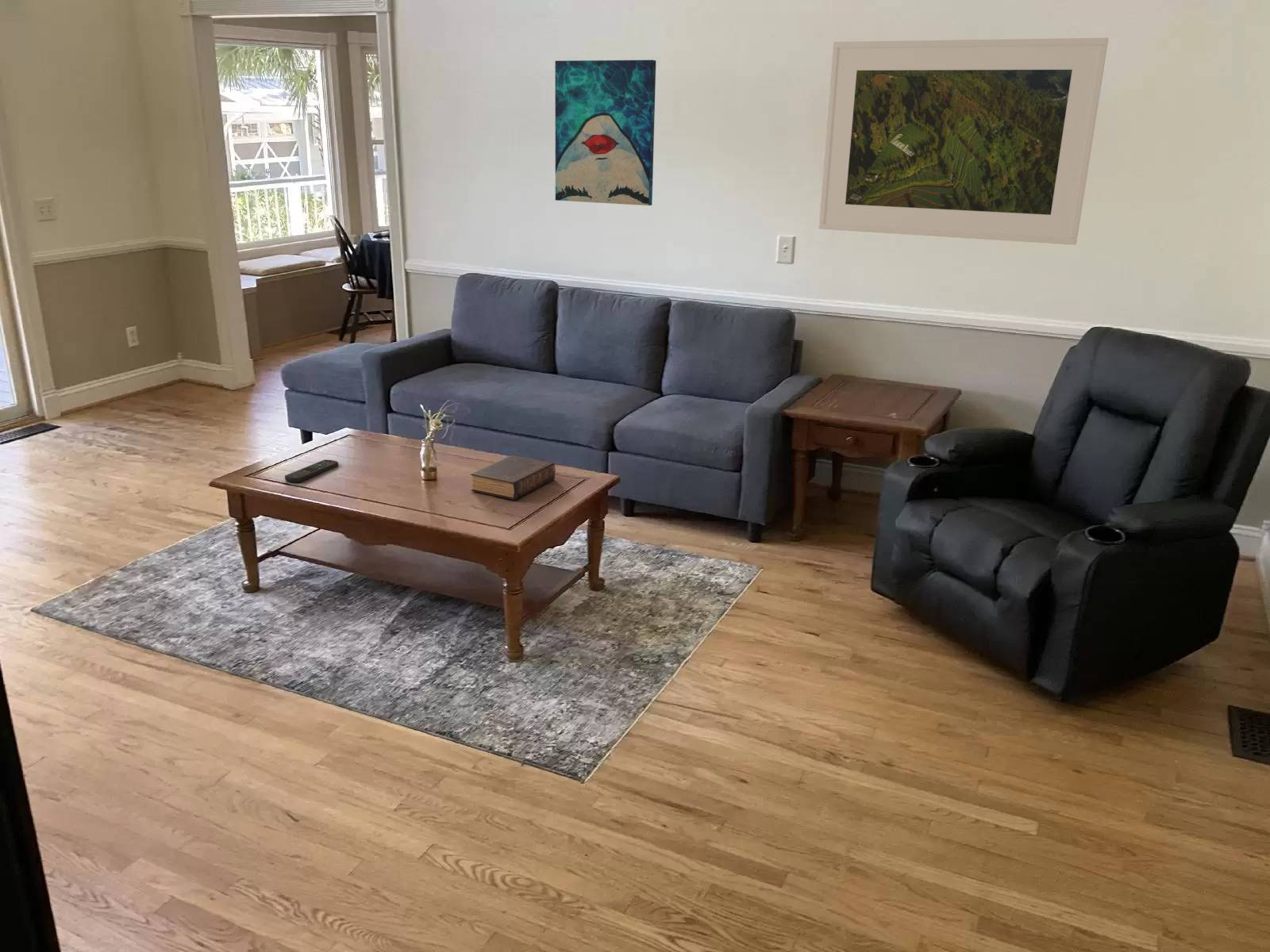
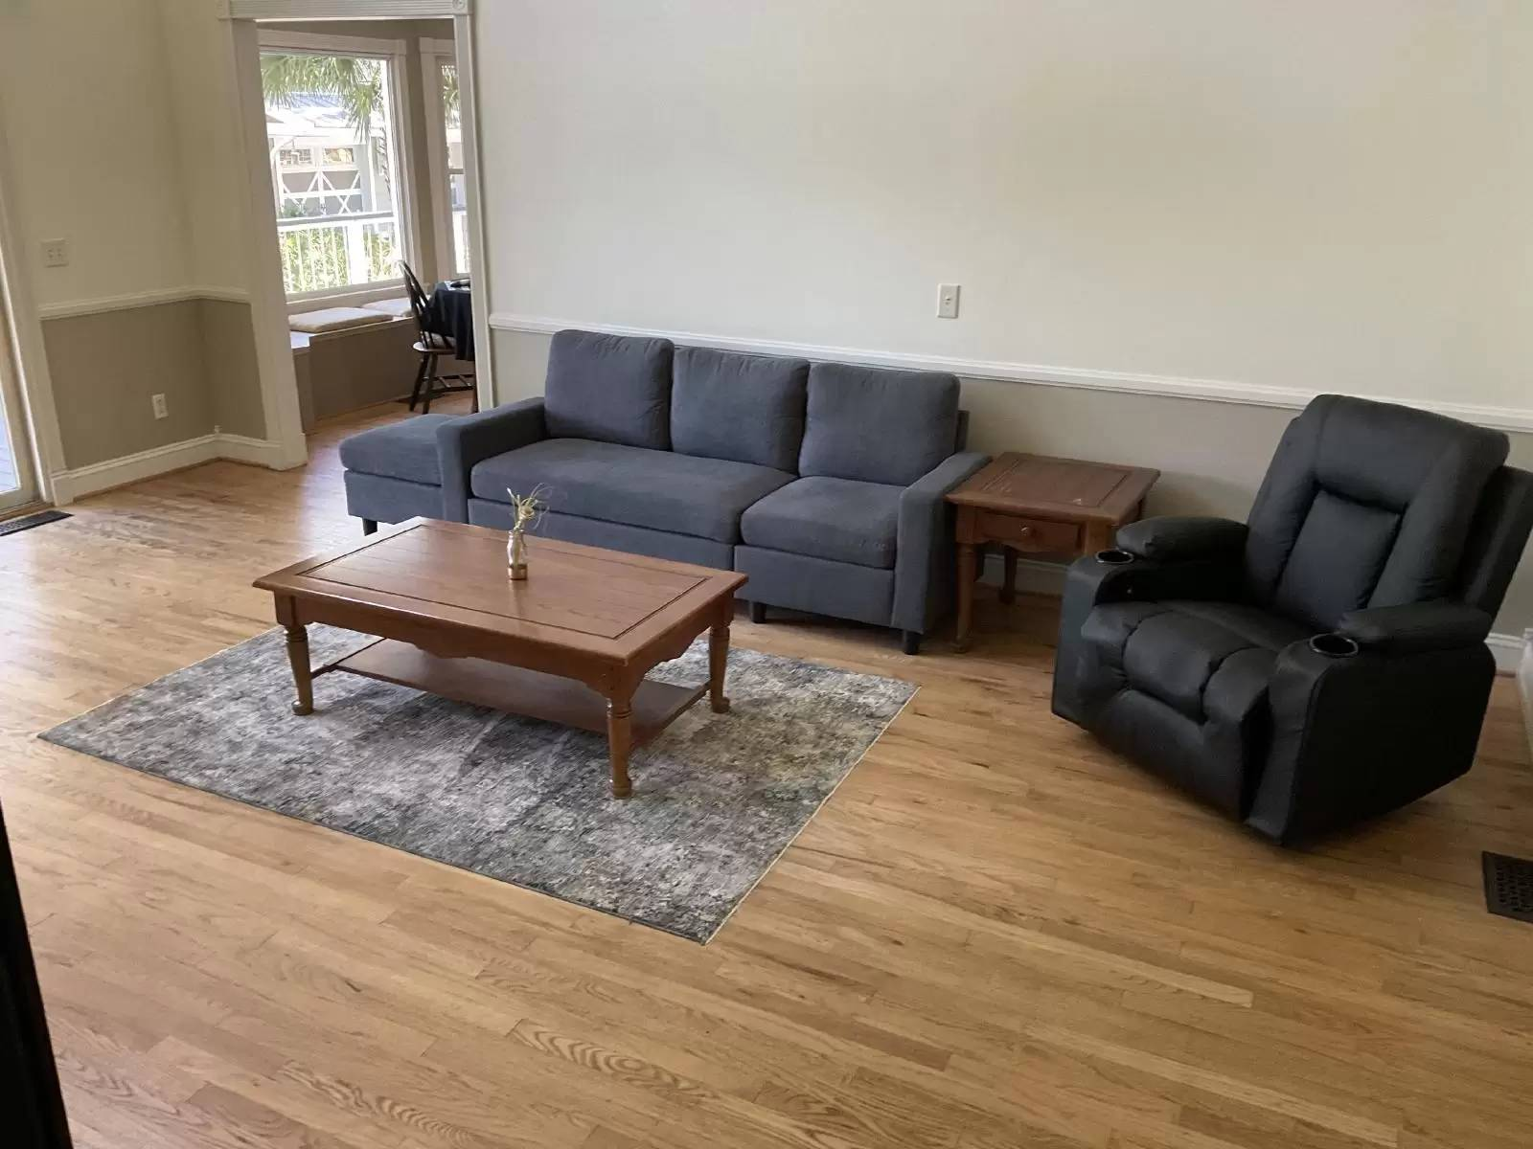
- remote control [284,459,339,483]
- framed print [818,37,1109,246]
- book [470,455,556,501]
- wall art [554,59,656,206]
